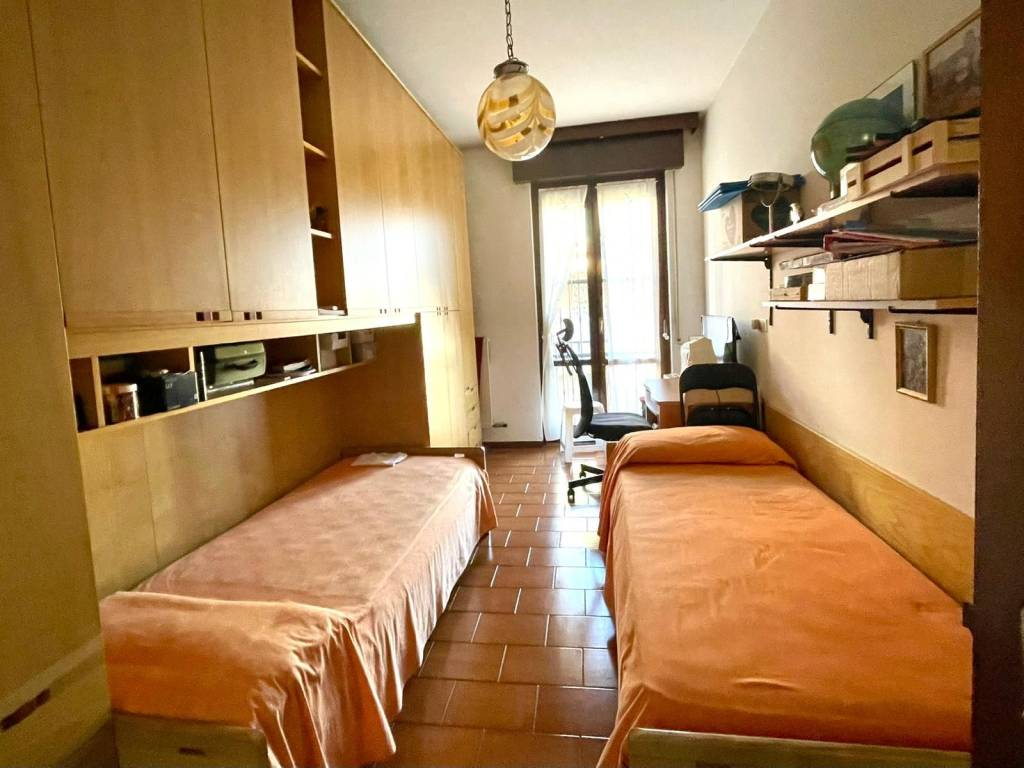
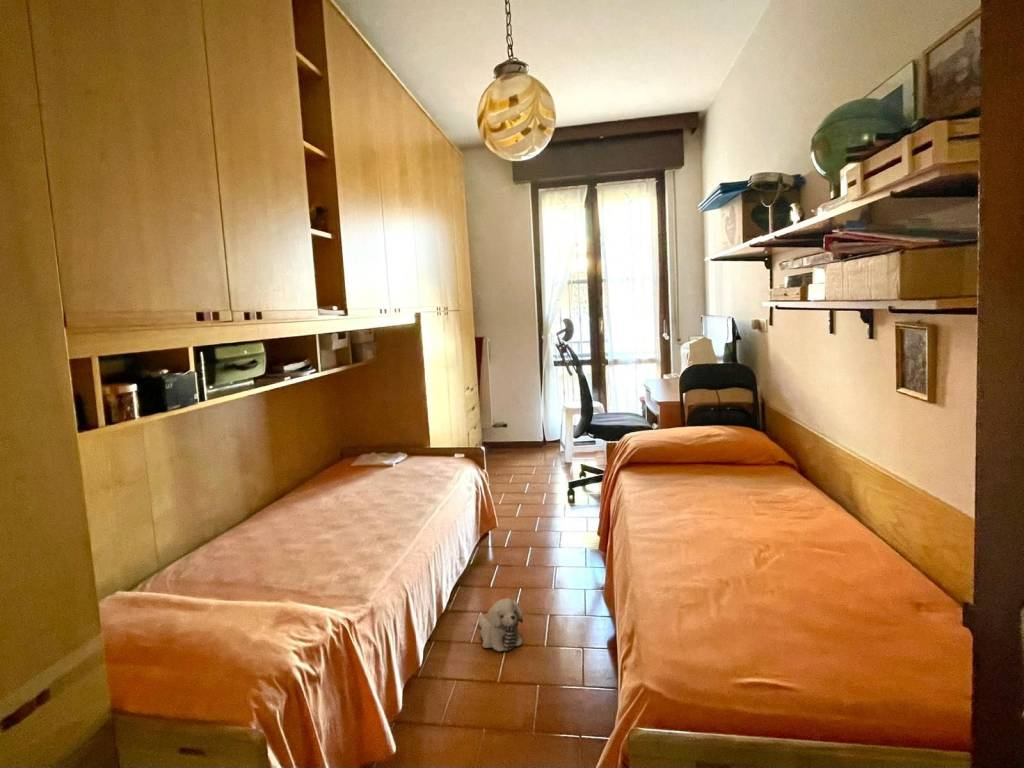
+ plush toy [477,597,524,652]
